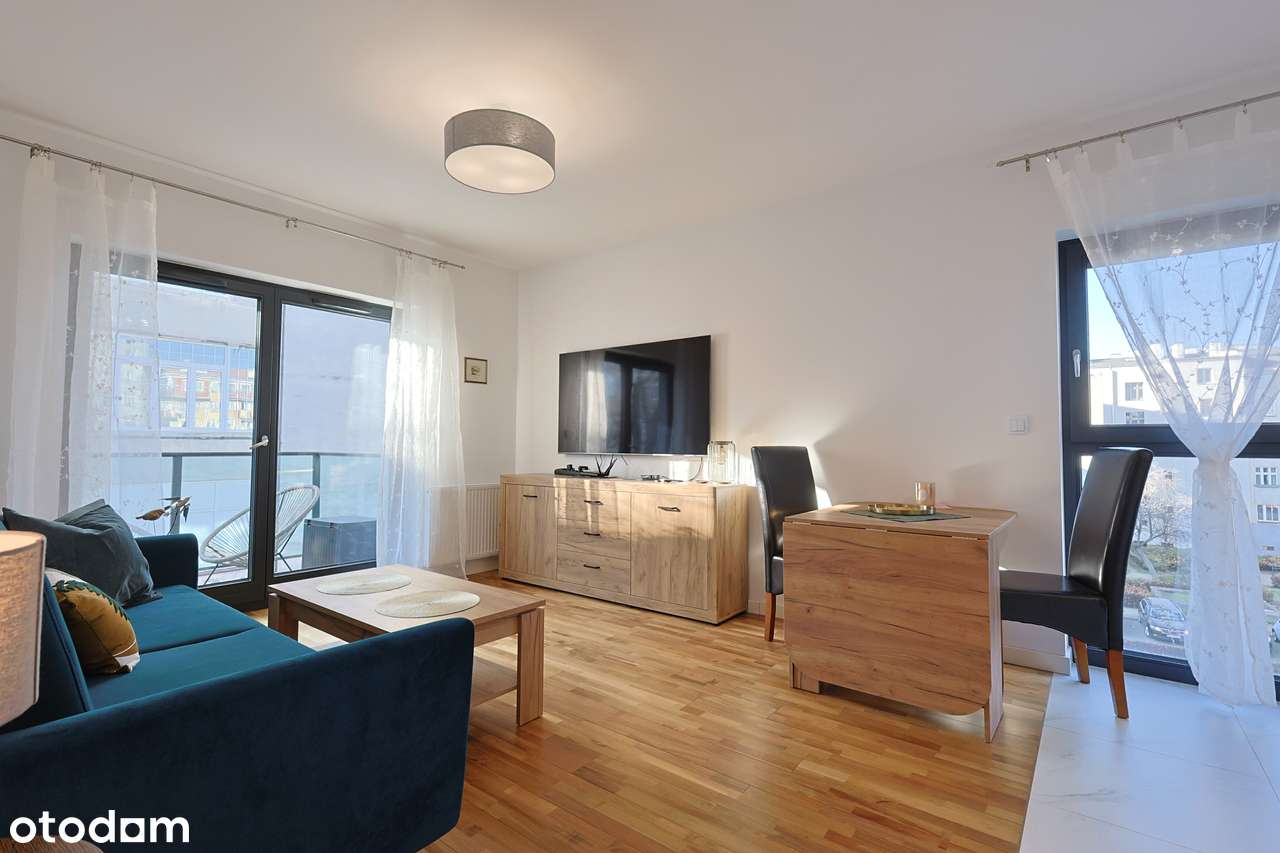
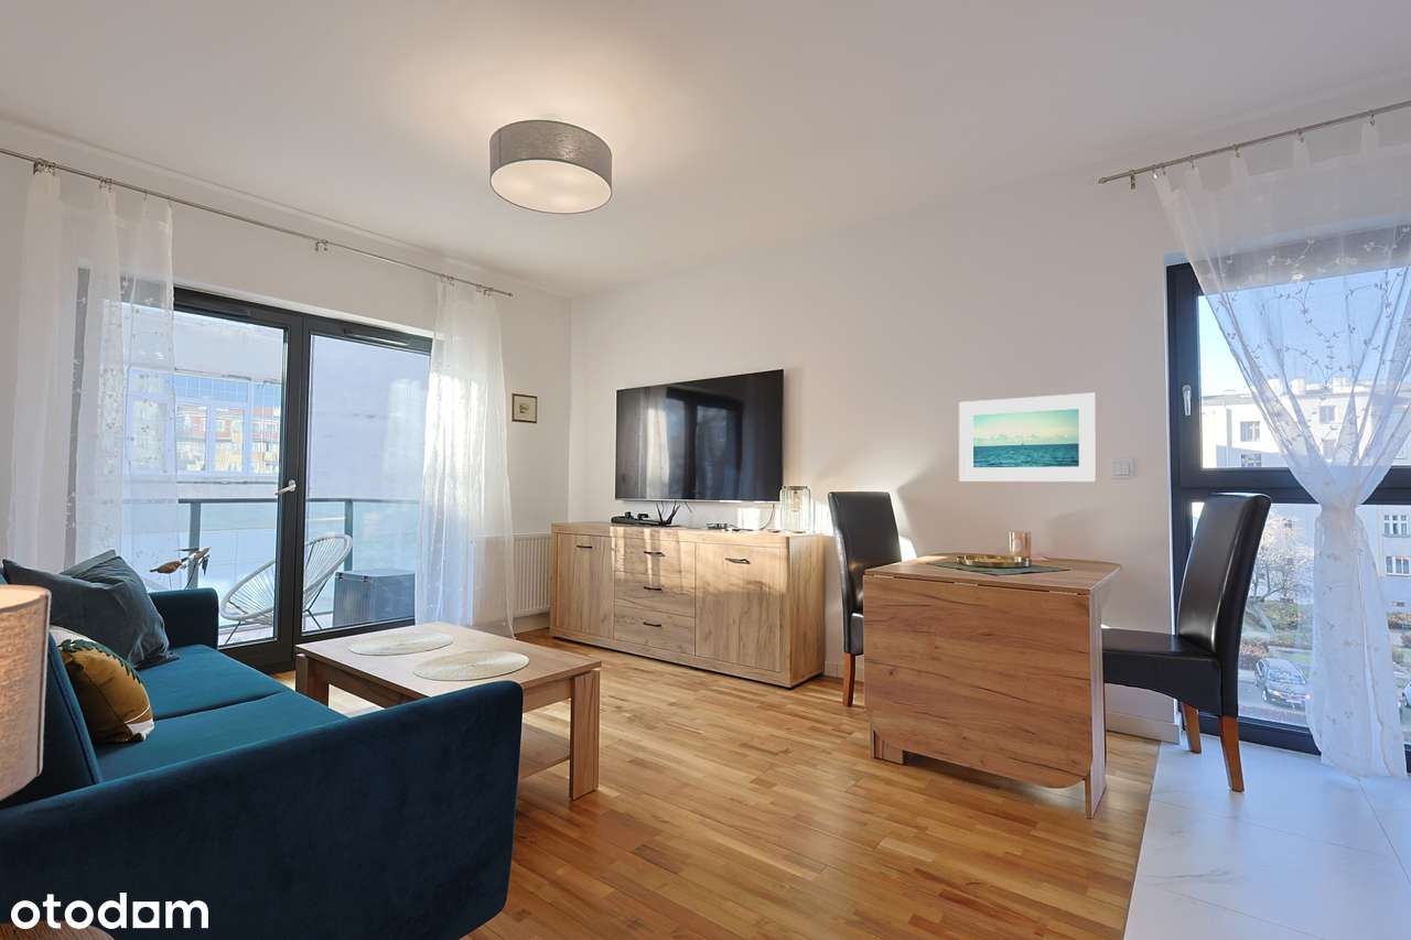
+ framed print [958,391,1098,483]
